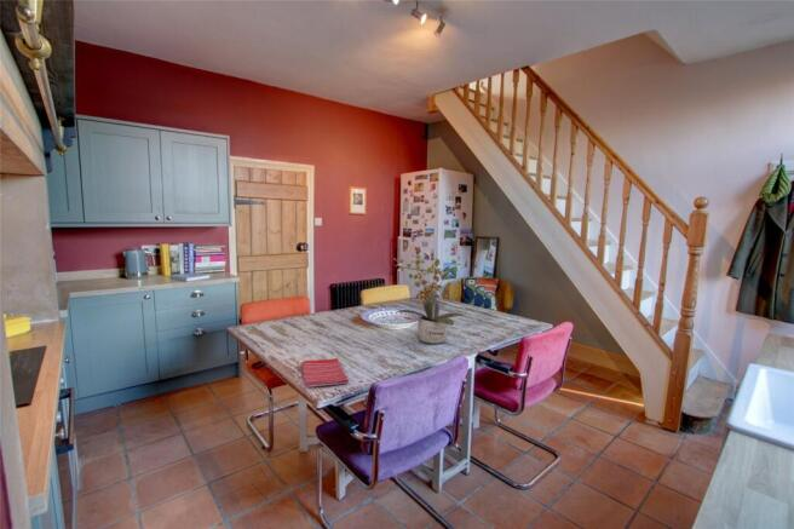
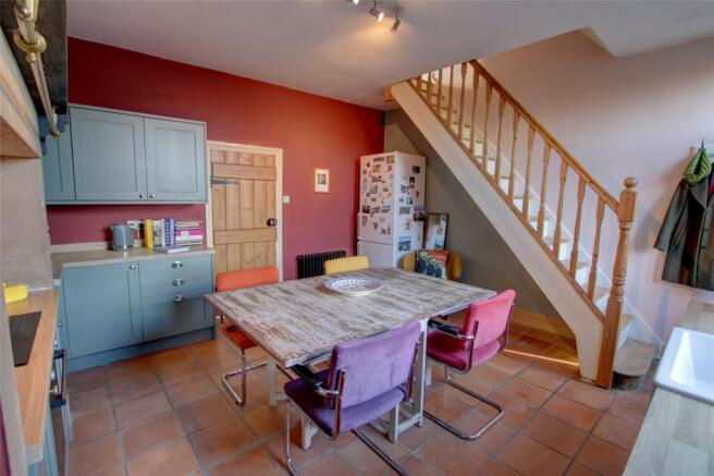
- dish towel [300,357,350,389]
- potted plant [392,253,466,345]
